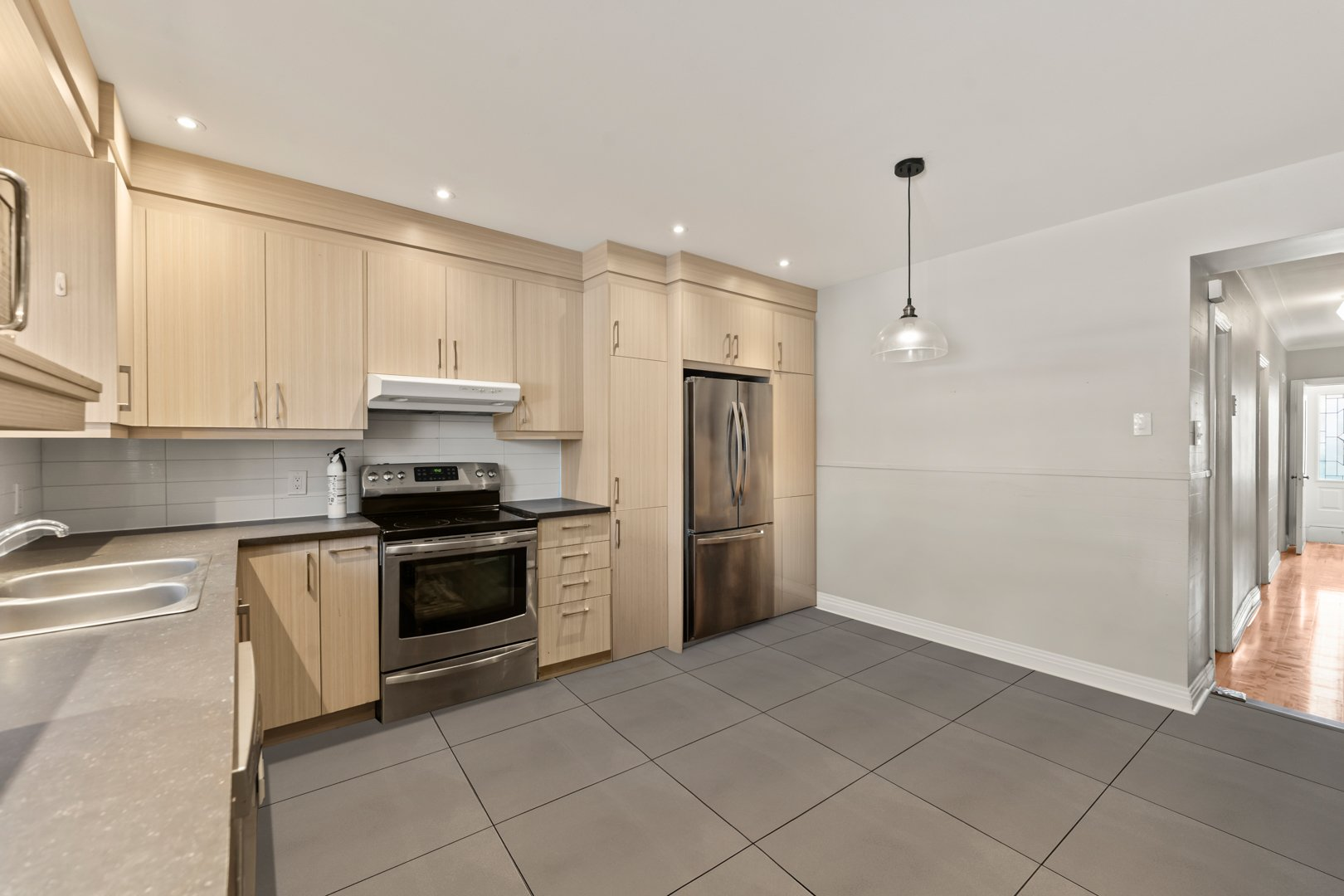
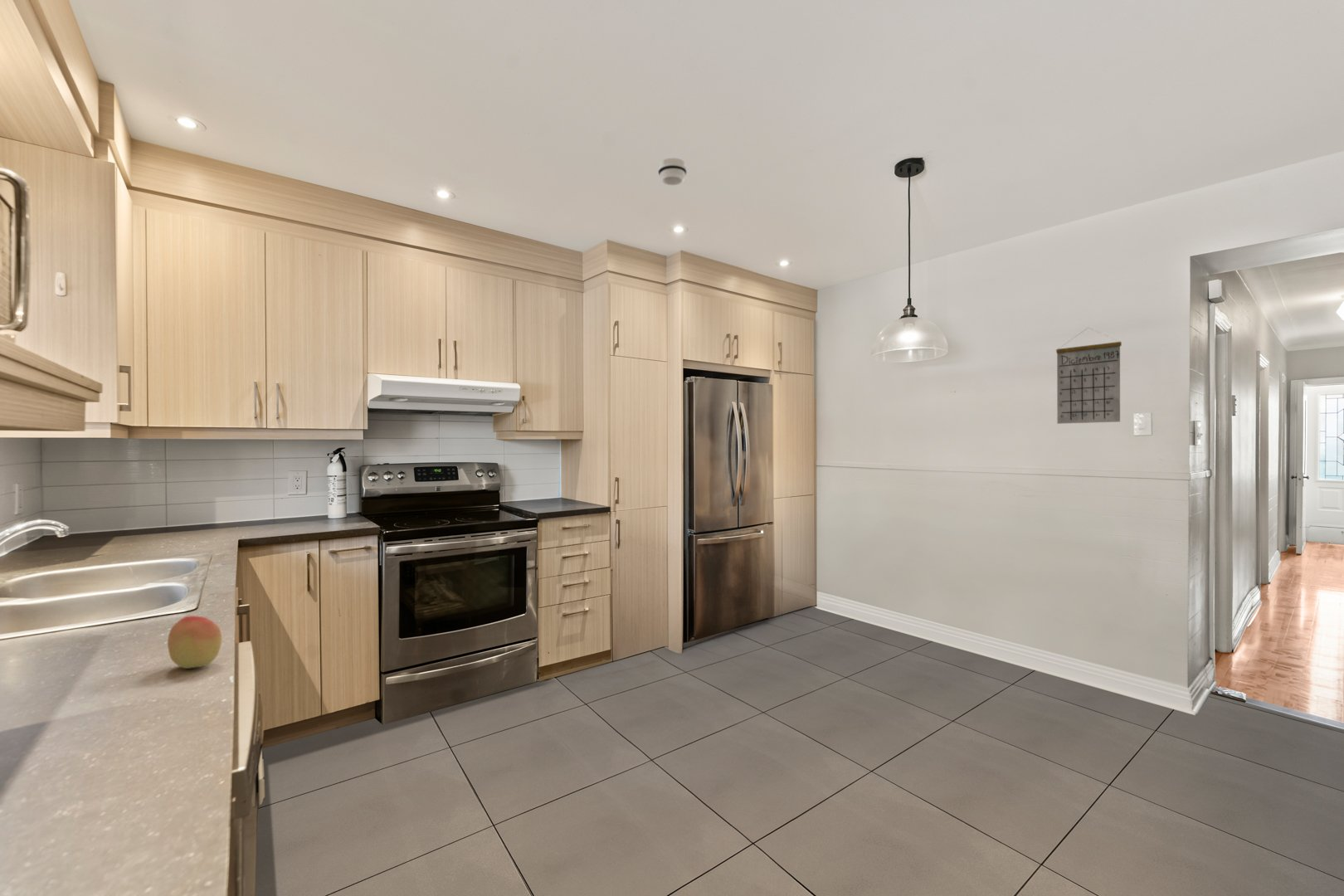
+ smoke detector [657,158,688,186]
+ fruit [167,615,222,670]
+ calendar [1055,327,1122,425]
